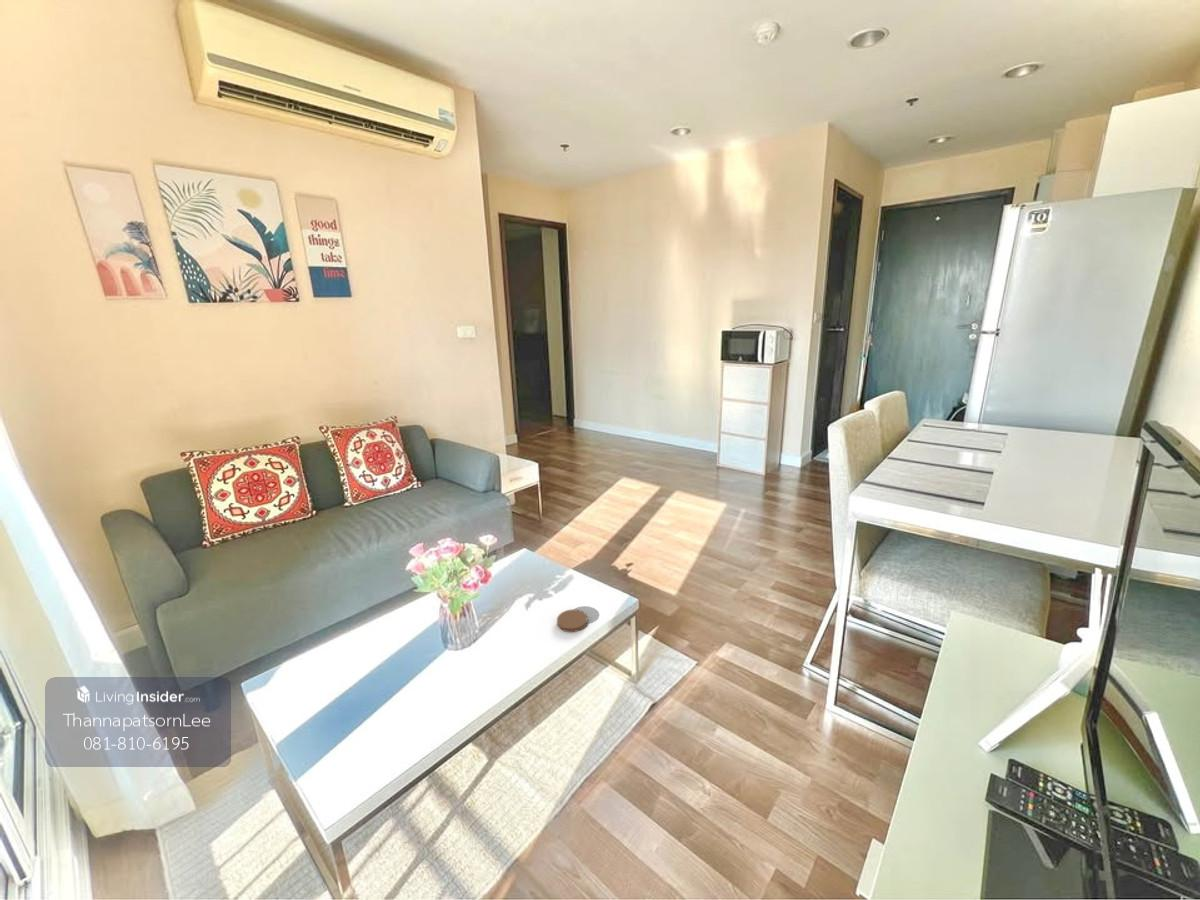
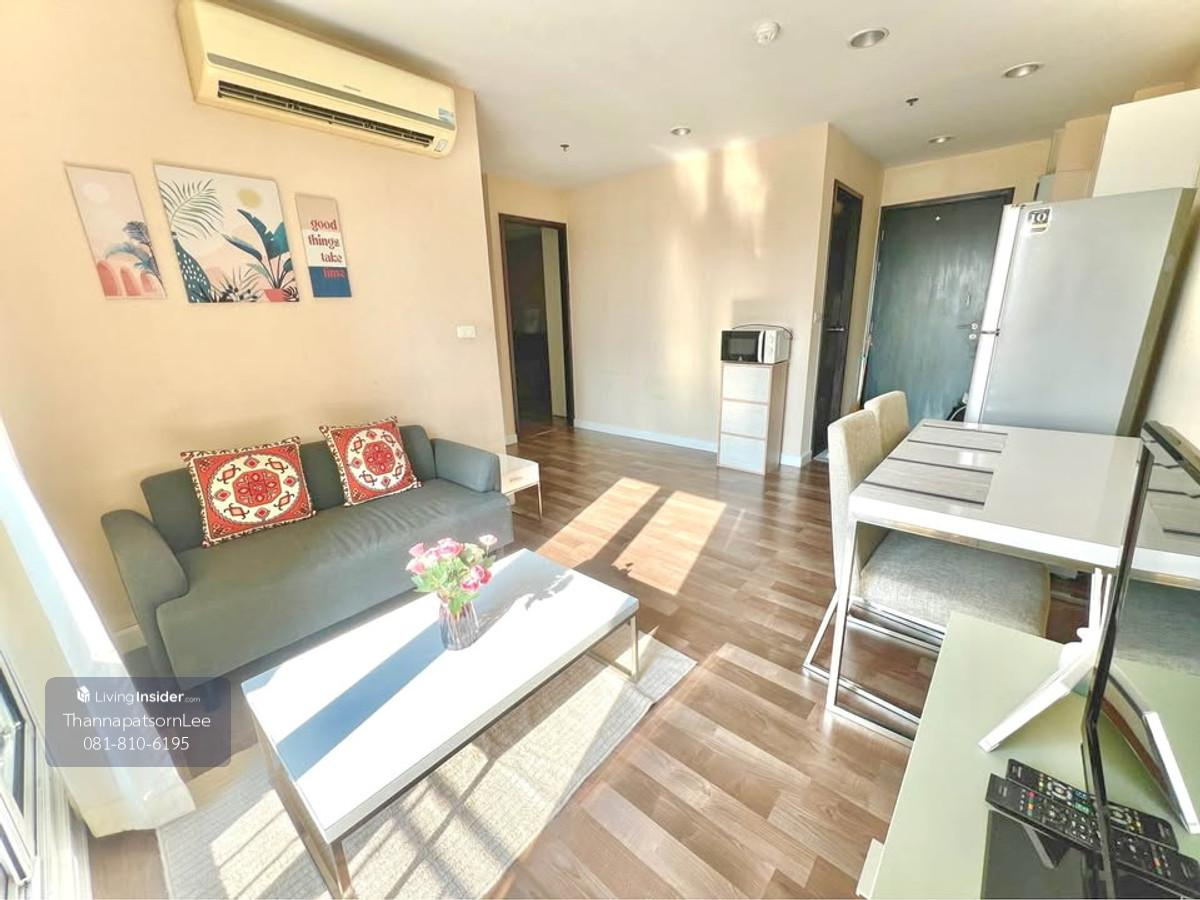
- coaster [556,608,589,633]
